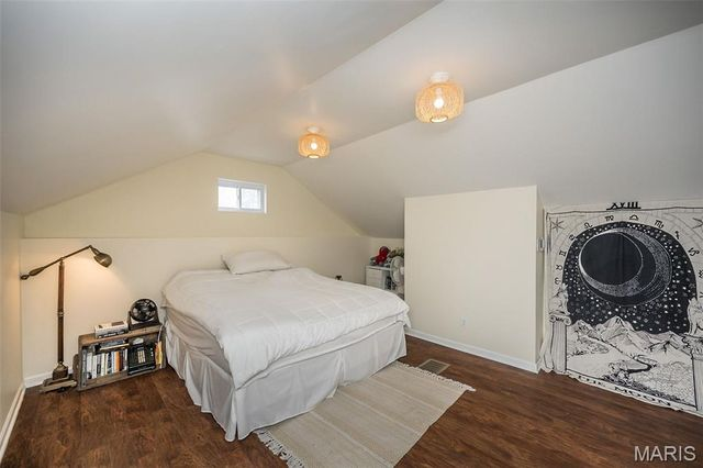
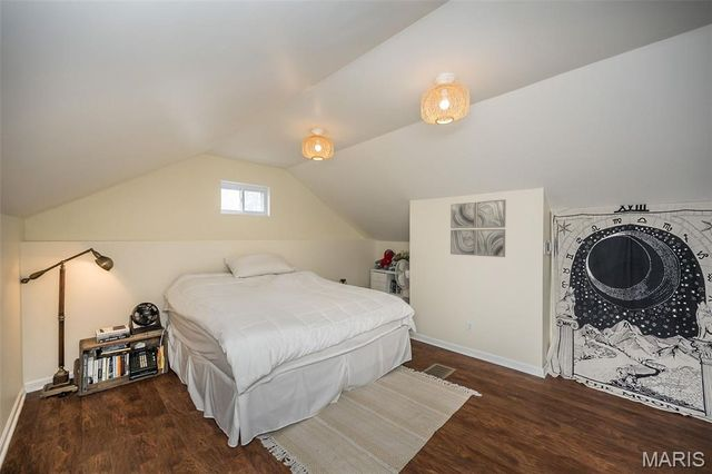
+ wall art [449,198,507,258]
